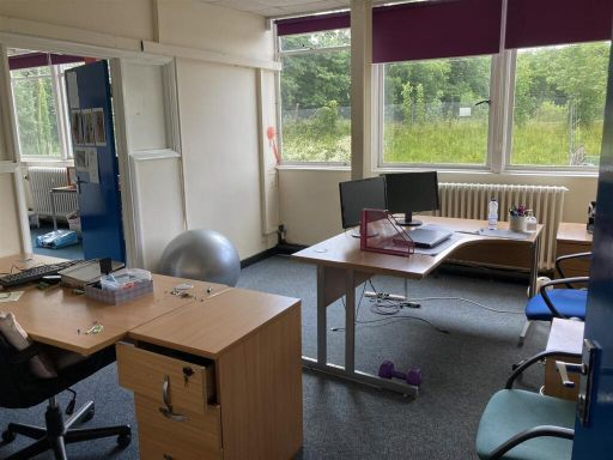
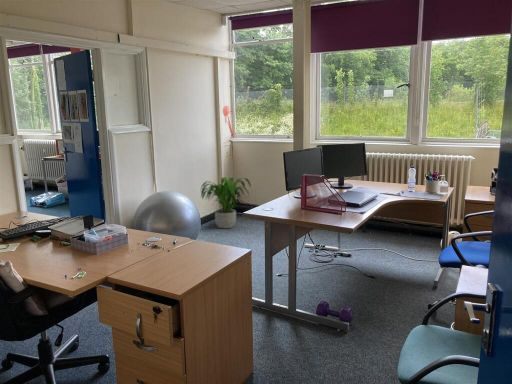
+ potted plant [199,176,252,229]
